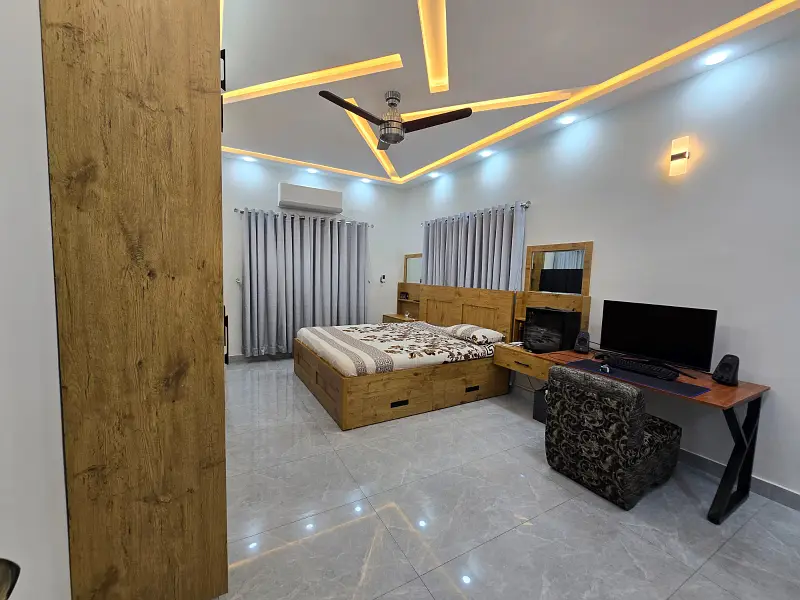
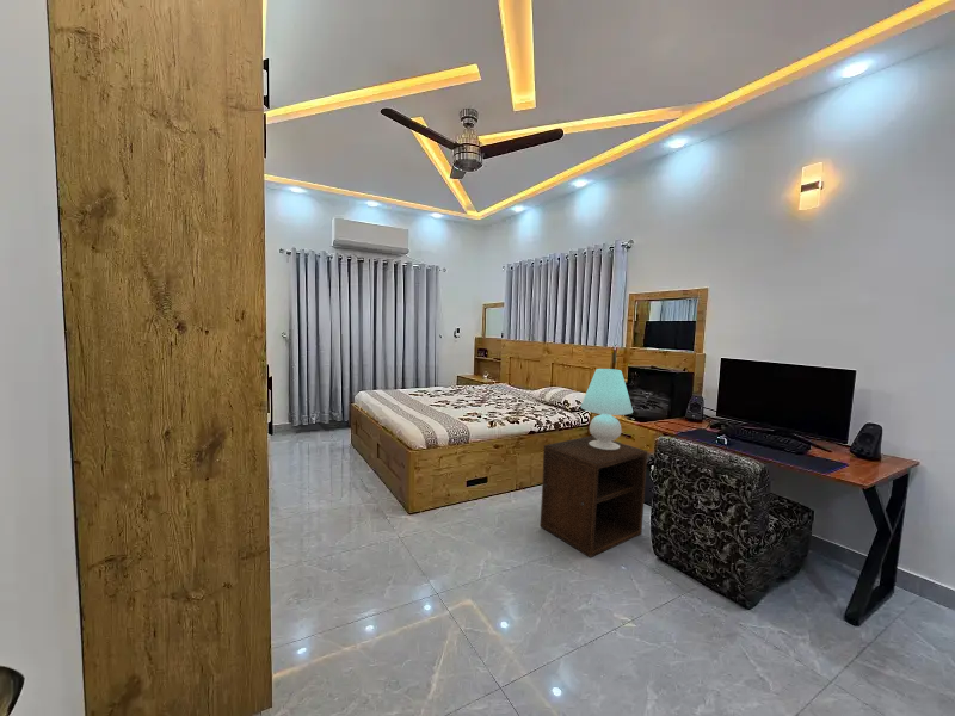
+ table lamp [579,368,634,450]
+ nightstand [540,434,648,558]
